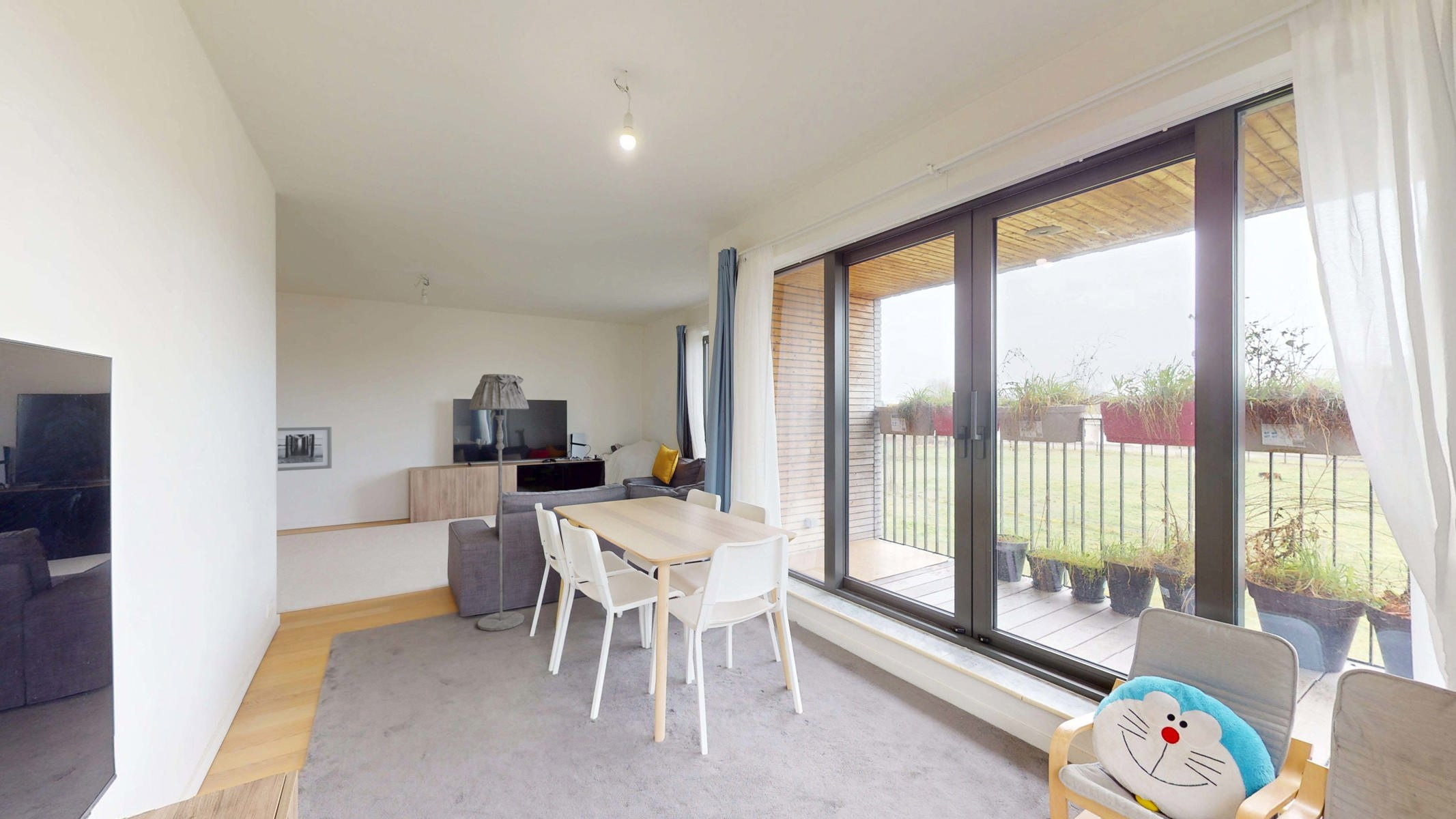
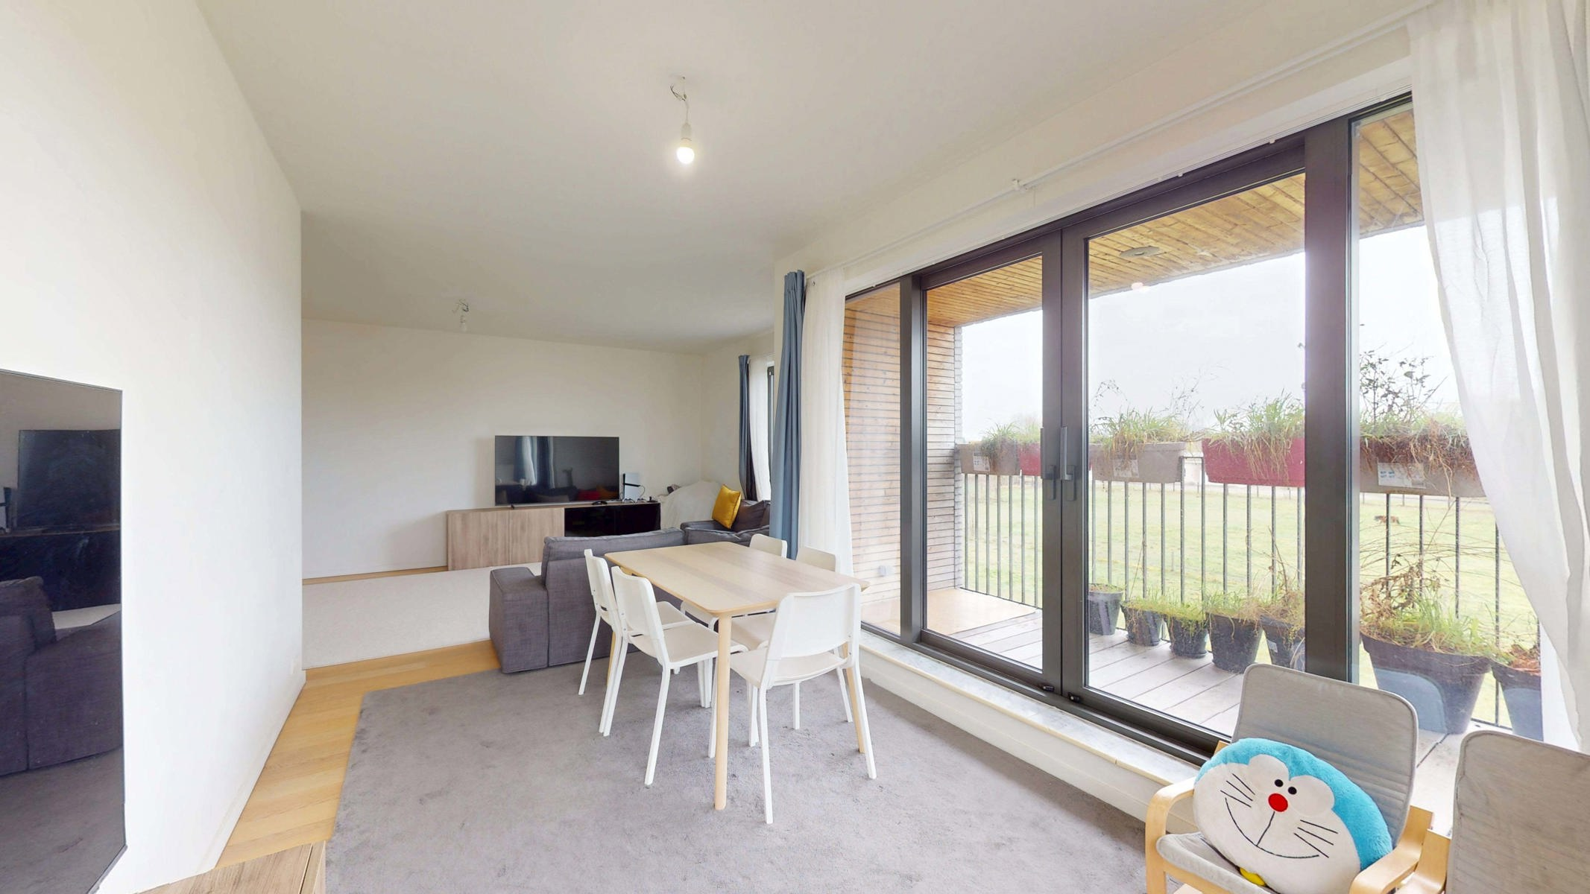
- floor lamp [468,373,530,631]
- wall art [277,426,332,472]
